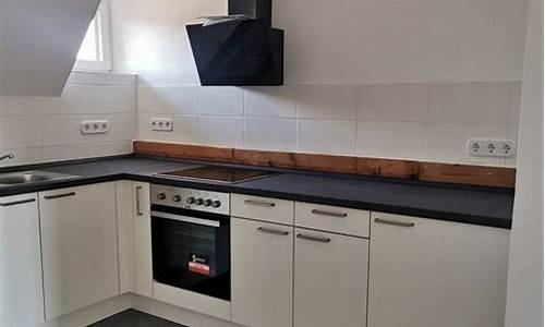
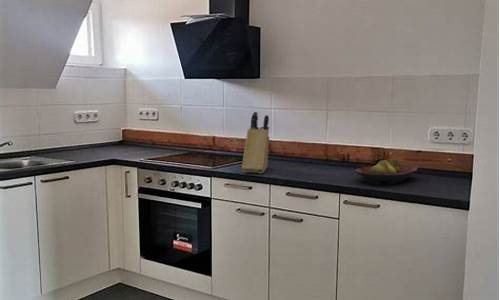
+ fruit bowl [354,157,419,186]
+ knife block [241,111,270,174]
